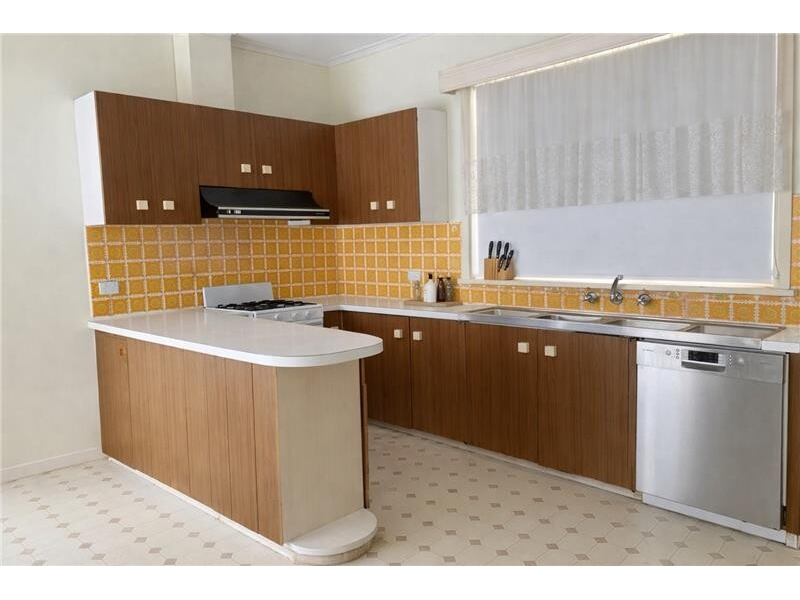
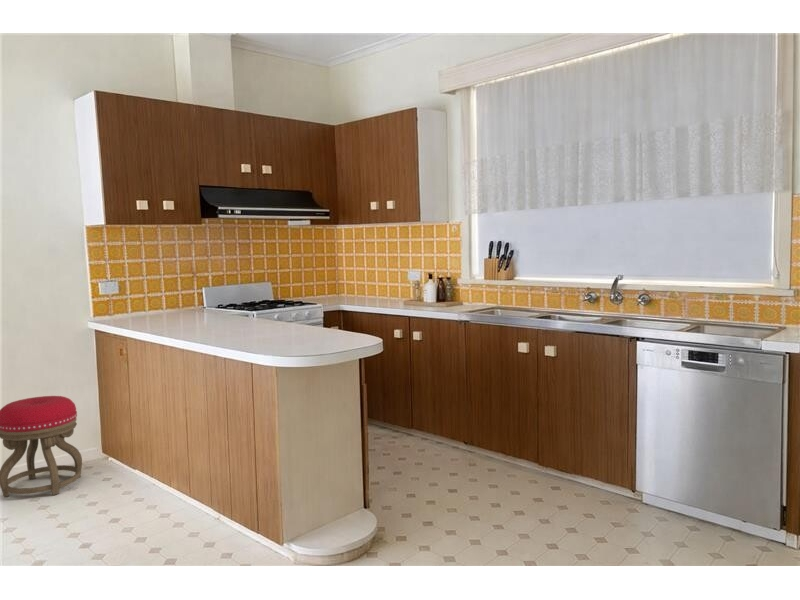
+ stool [0,395,83,498]
